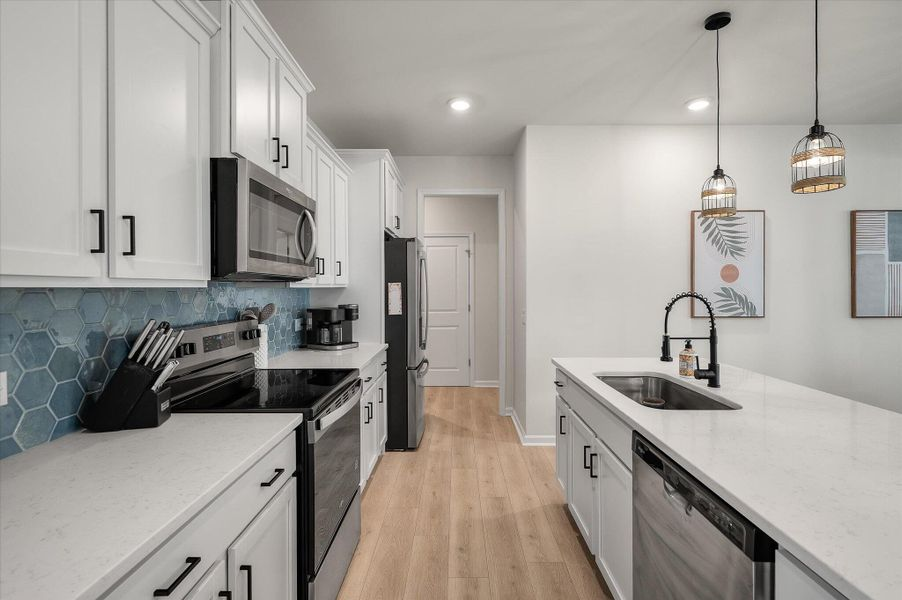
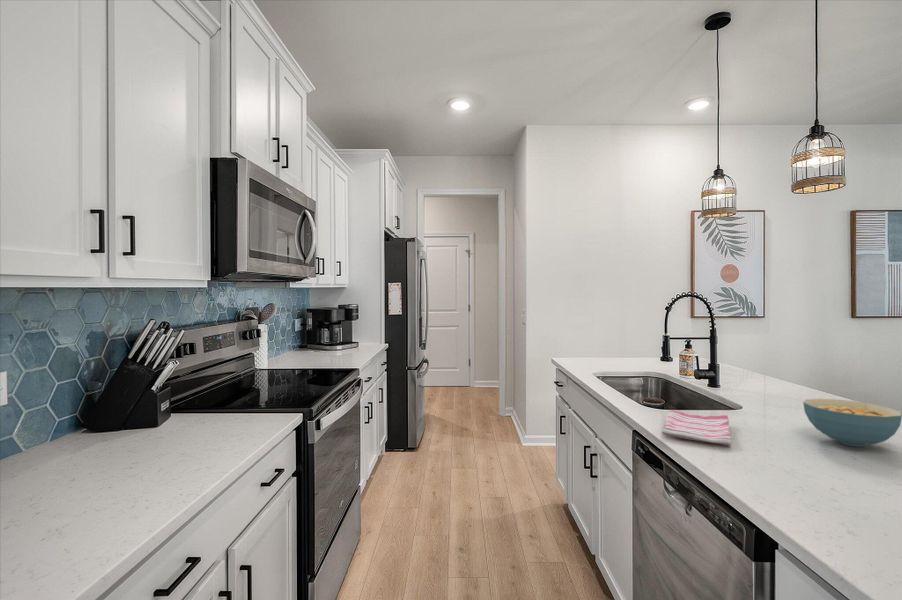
+ dish towel [661,409,732,447]
+ cereal bowl [802,398,902,448]
